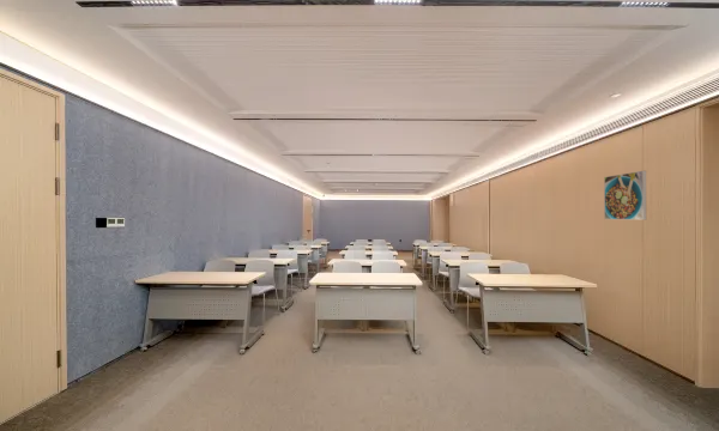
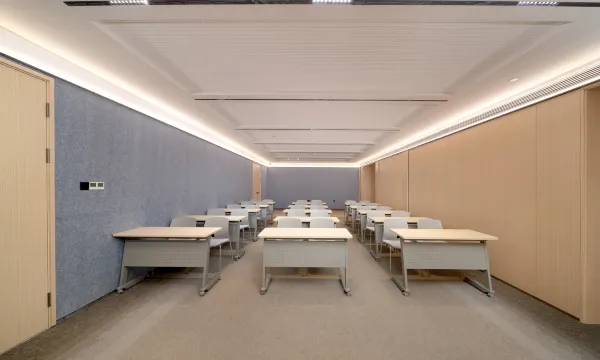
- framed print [603,170,647,221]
